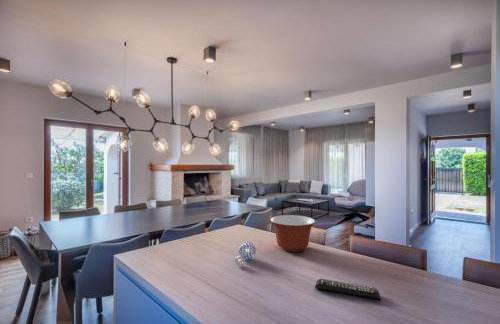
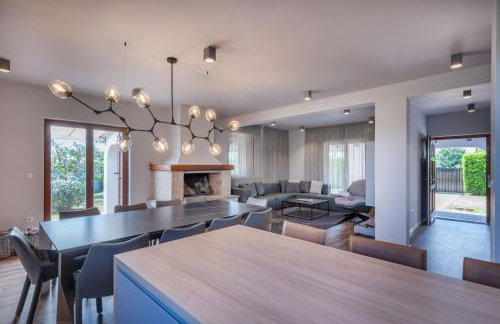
- decorative ball [234,241,257,266]
- remote control [314,278,382,300]
- mixing bowl [269,214,316,253]
